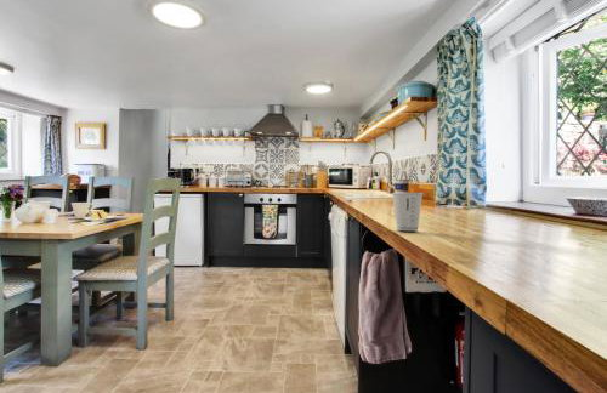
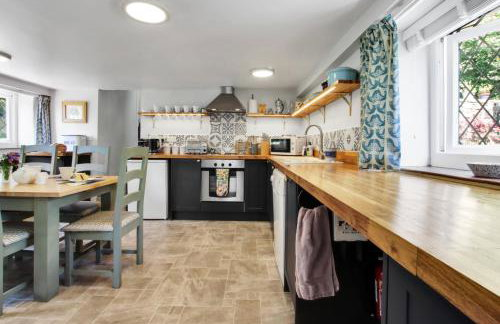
- dixie cup [391,192,424,232]
